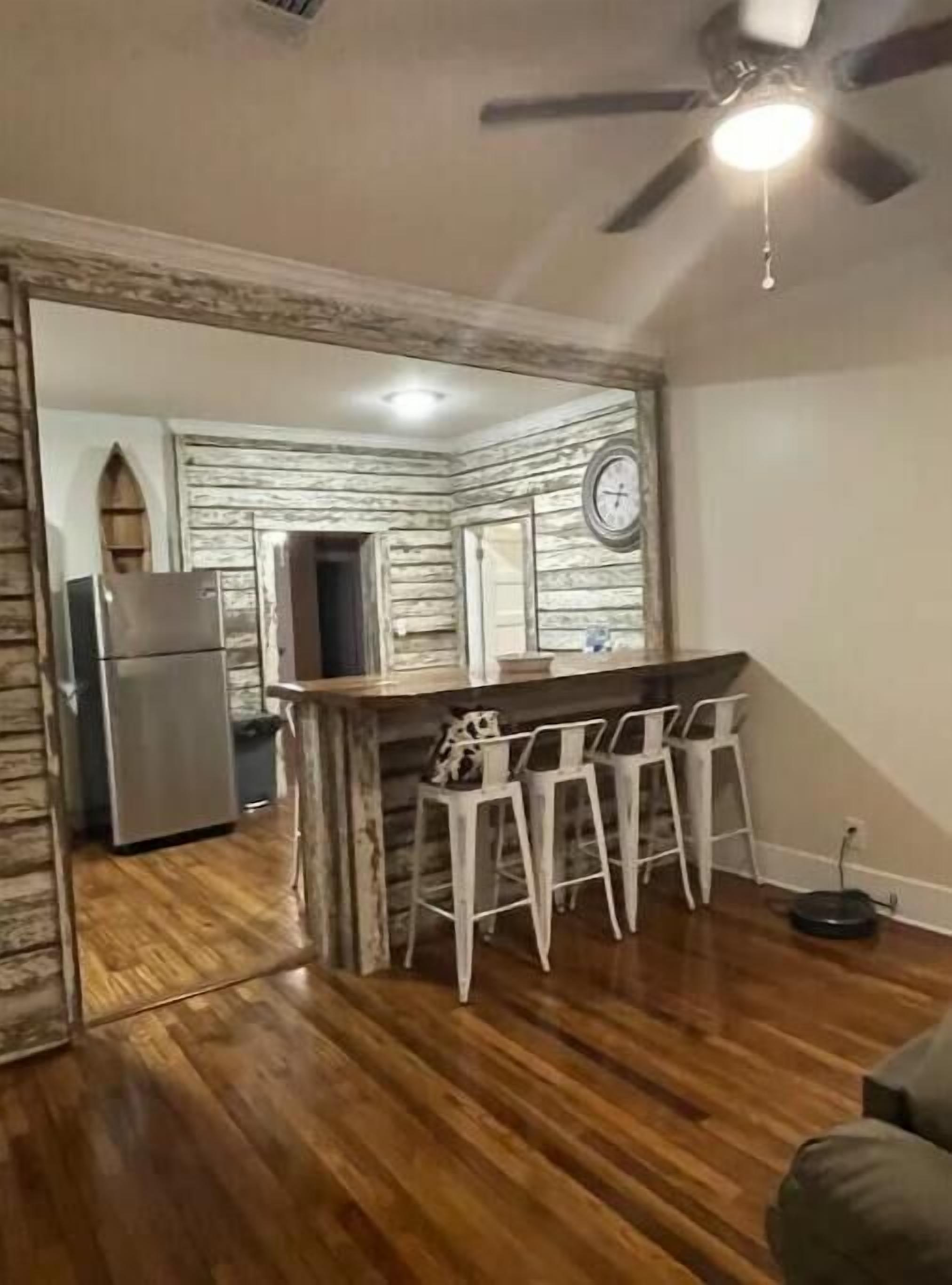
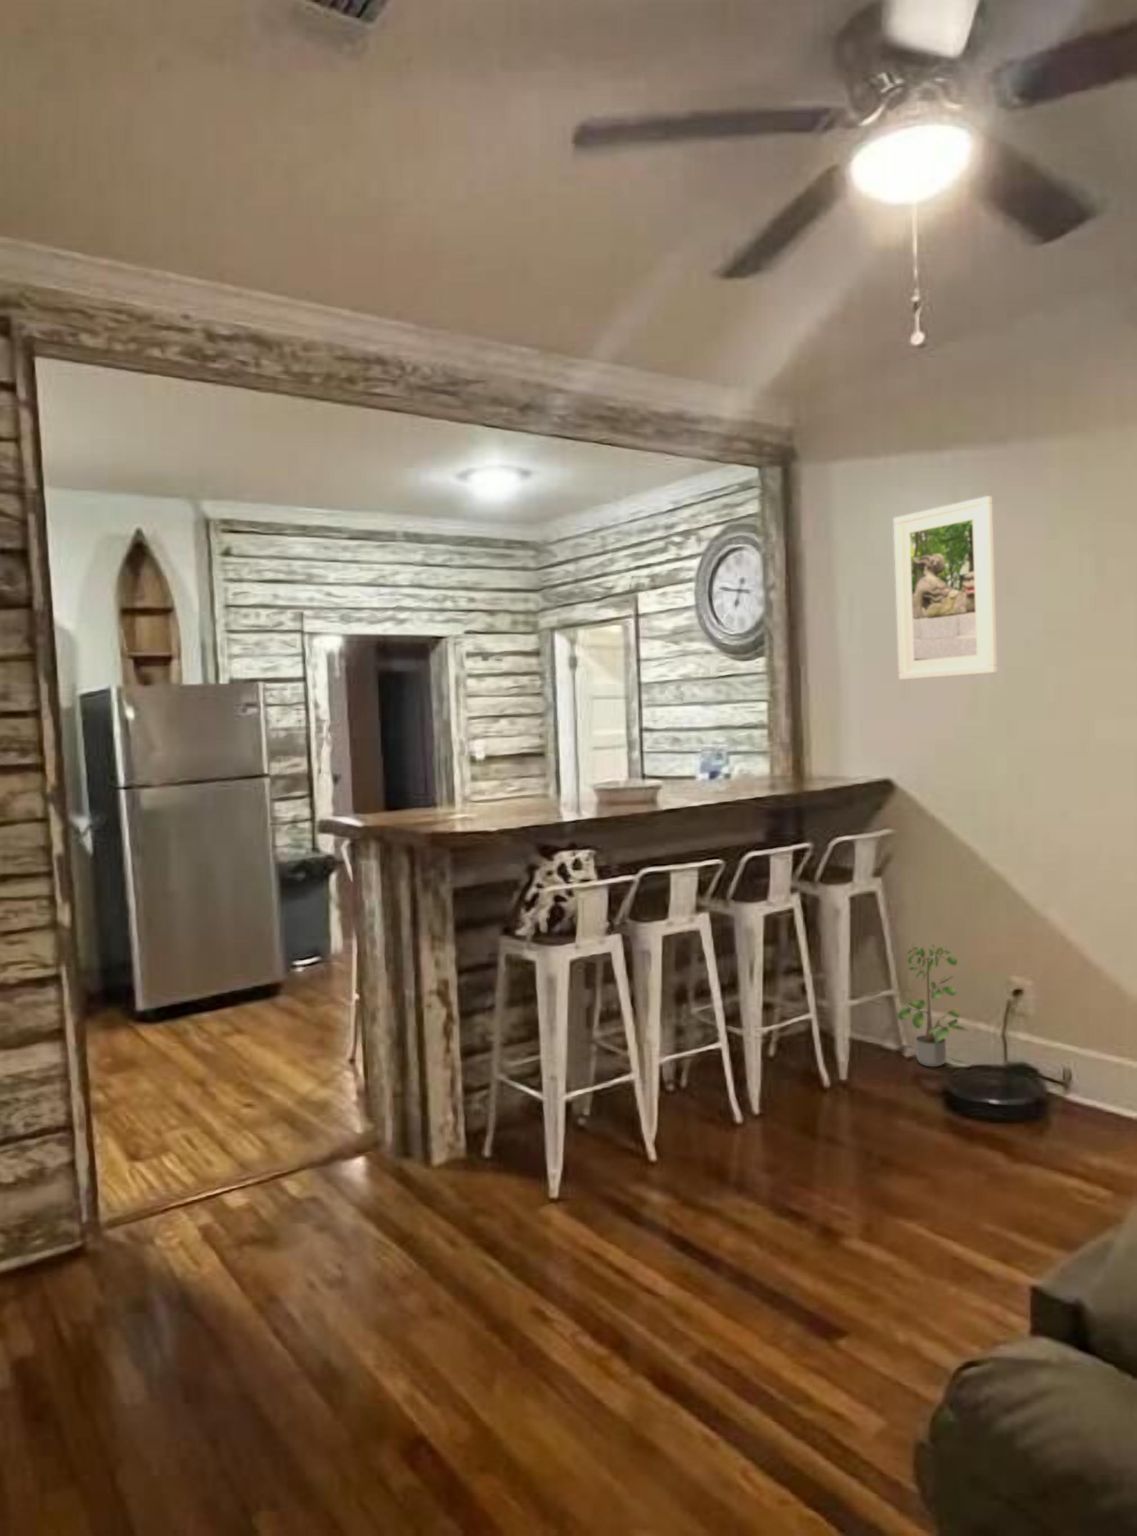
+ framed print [893,495,998,680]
+ potted plant [897,943,969,1067]
